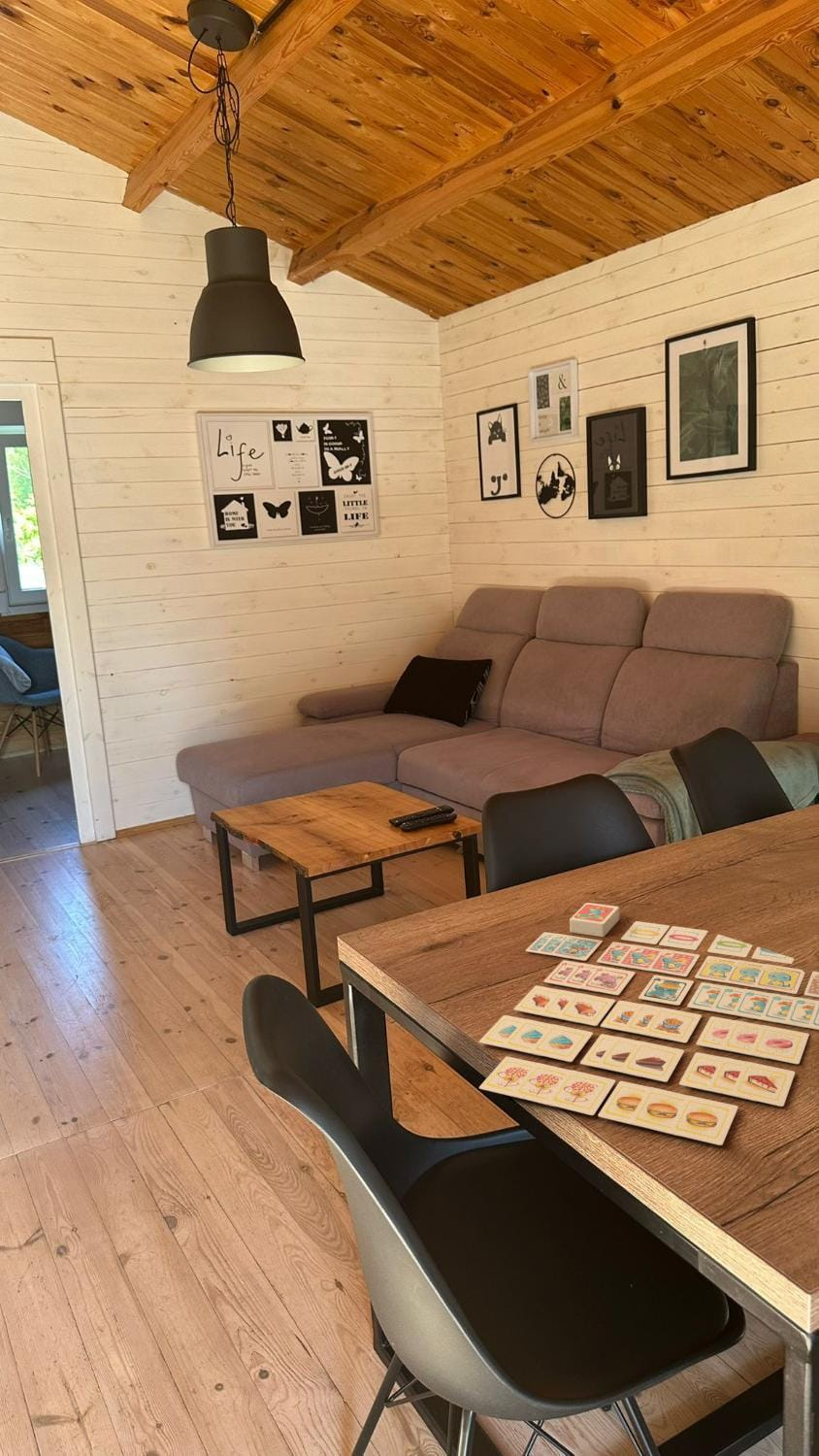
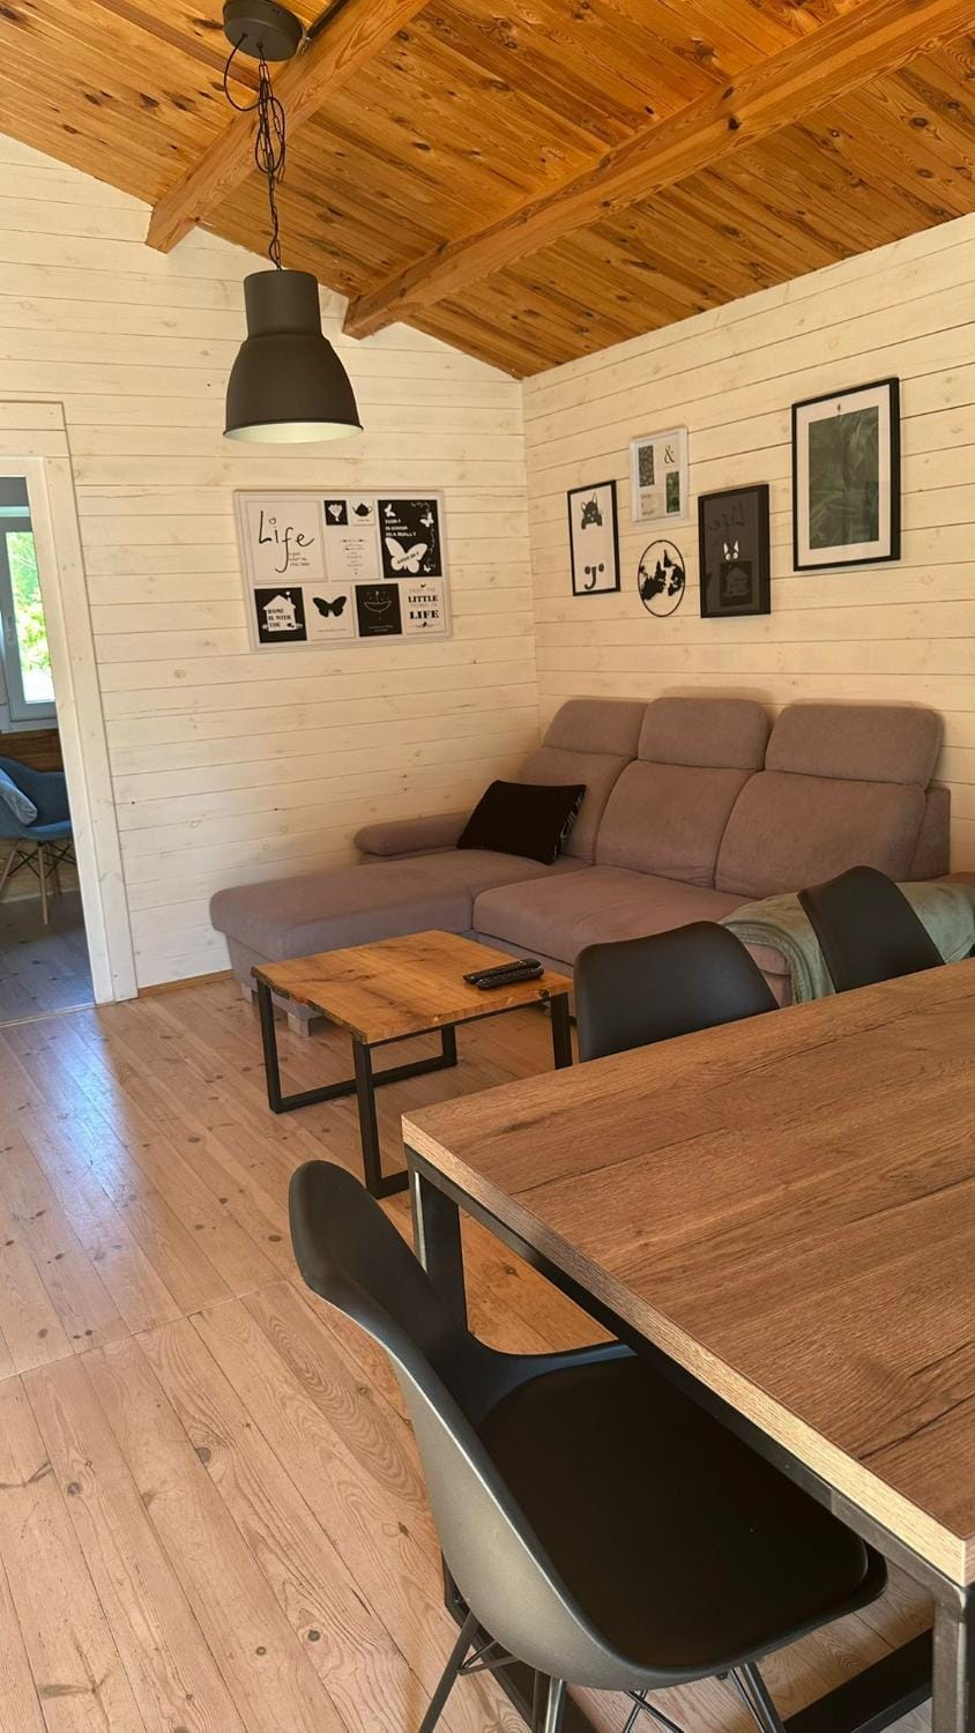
- board game [478,902,819,1146]
